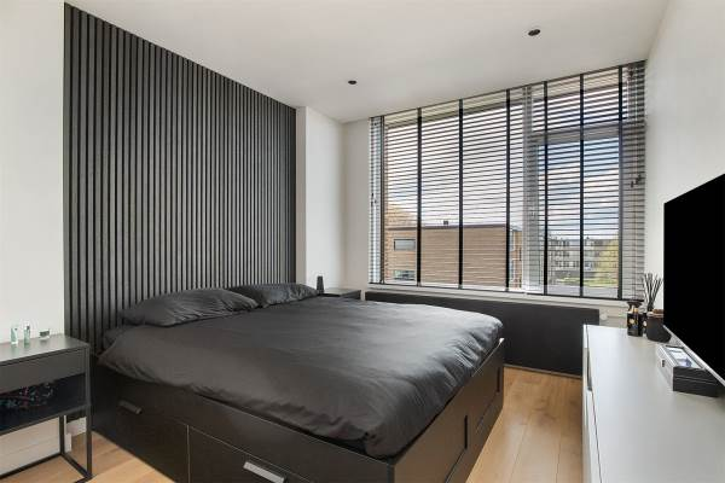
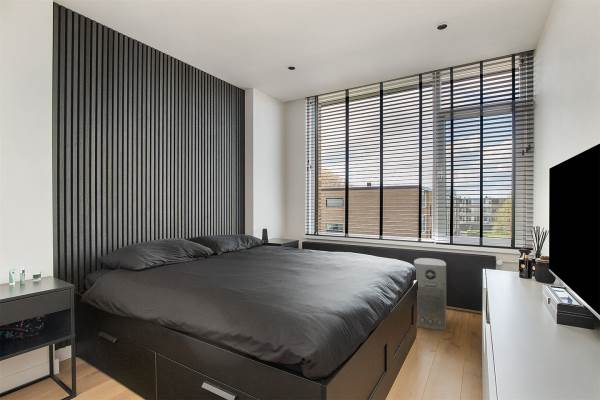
+ air purifier [413,257,447,331]
